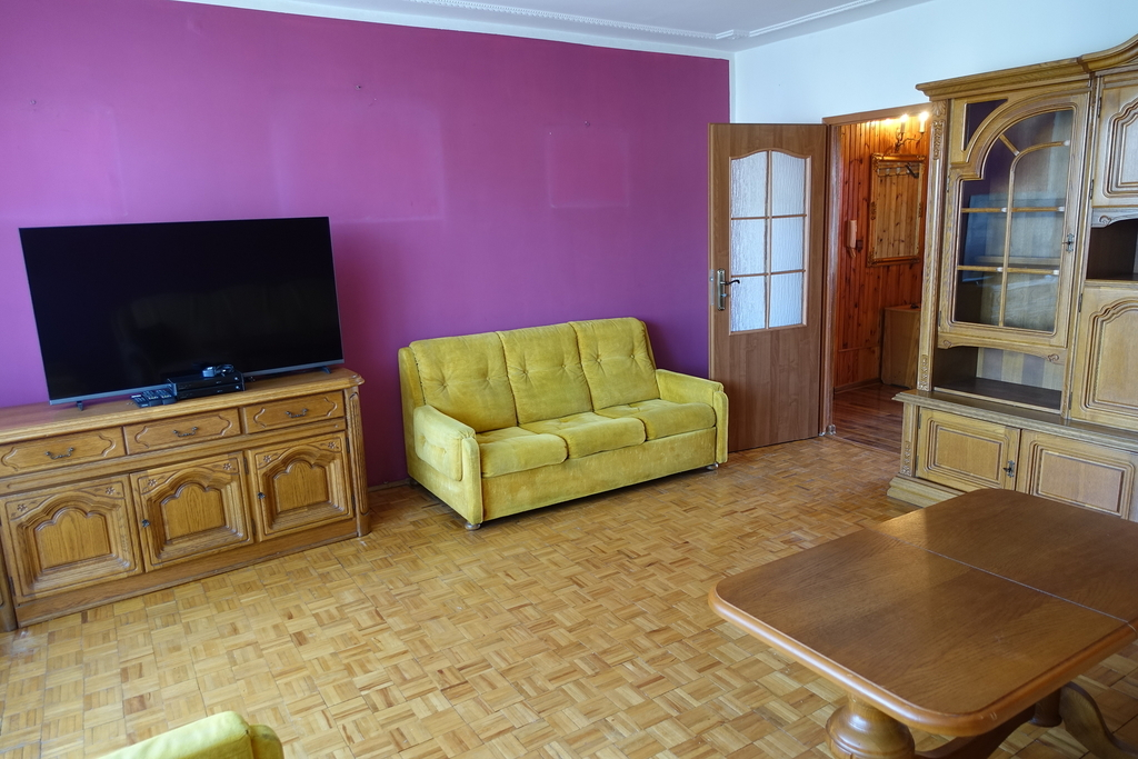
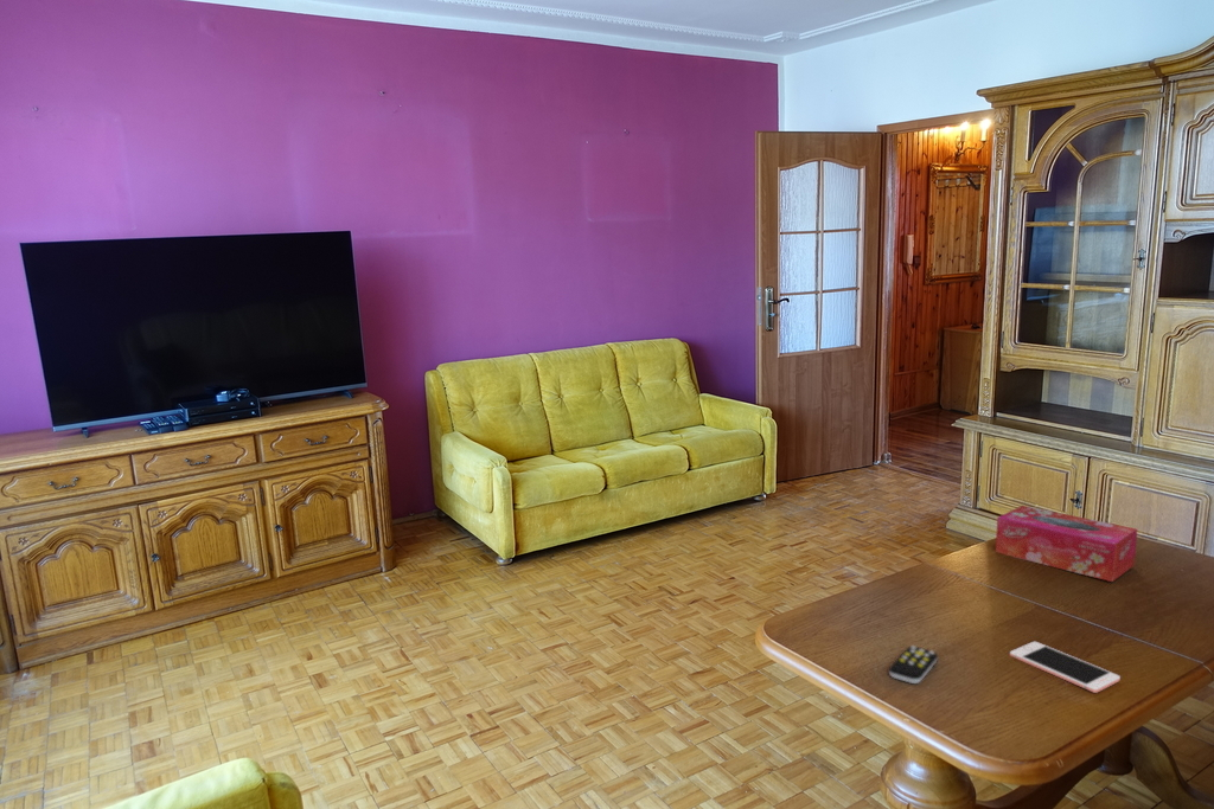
+ tissue box [995,505,1138,583]
+ cell phone [1009,641,1122,694]
+ remote control [888,644,939,685]
